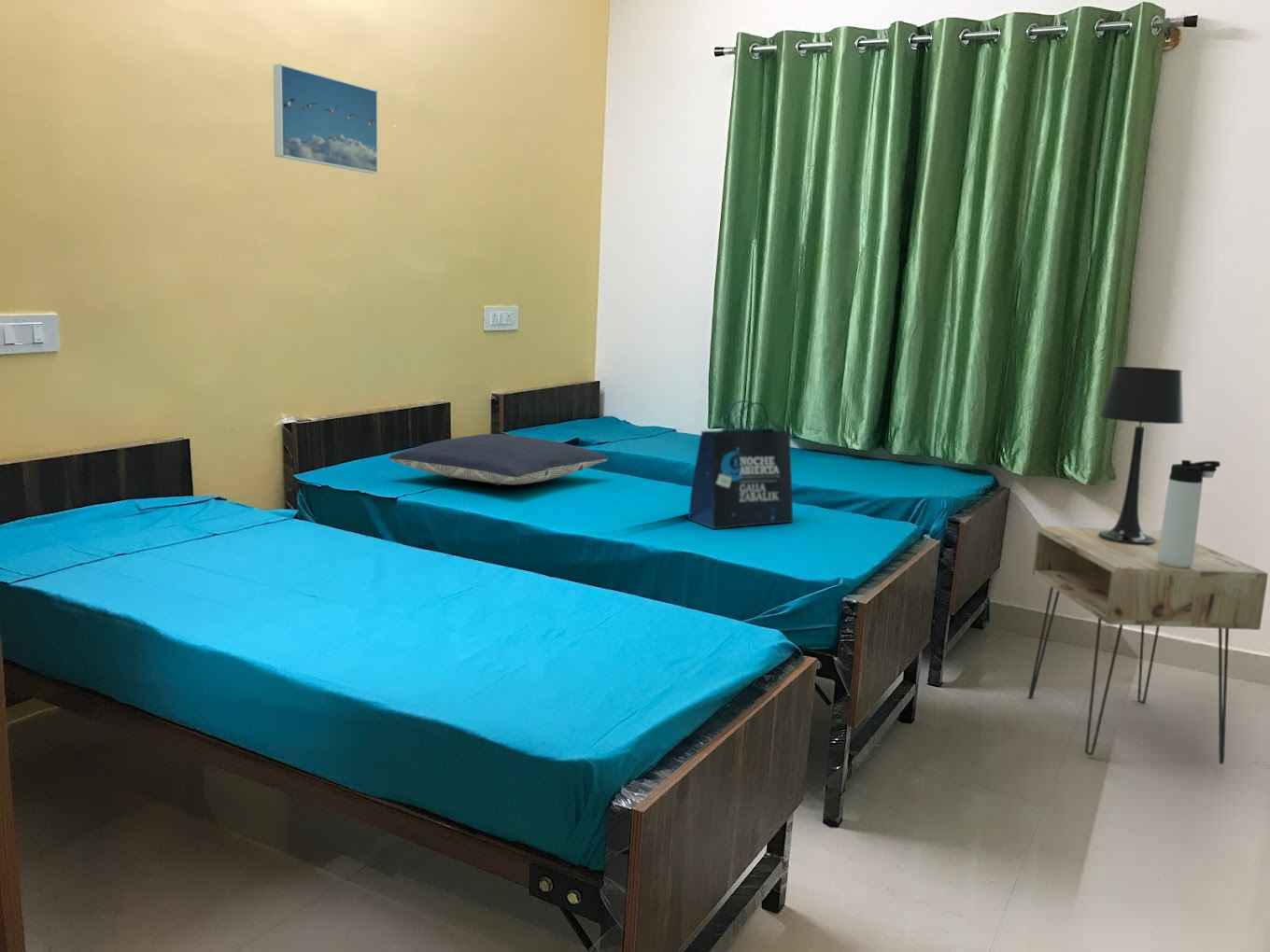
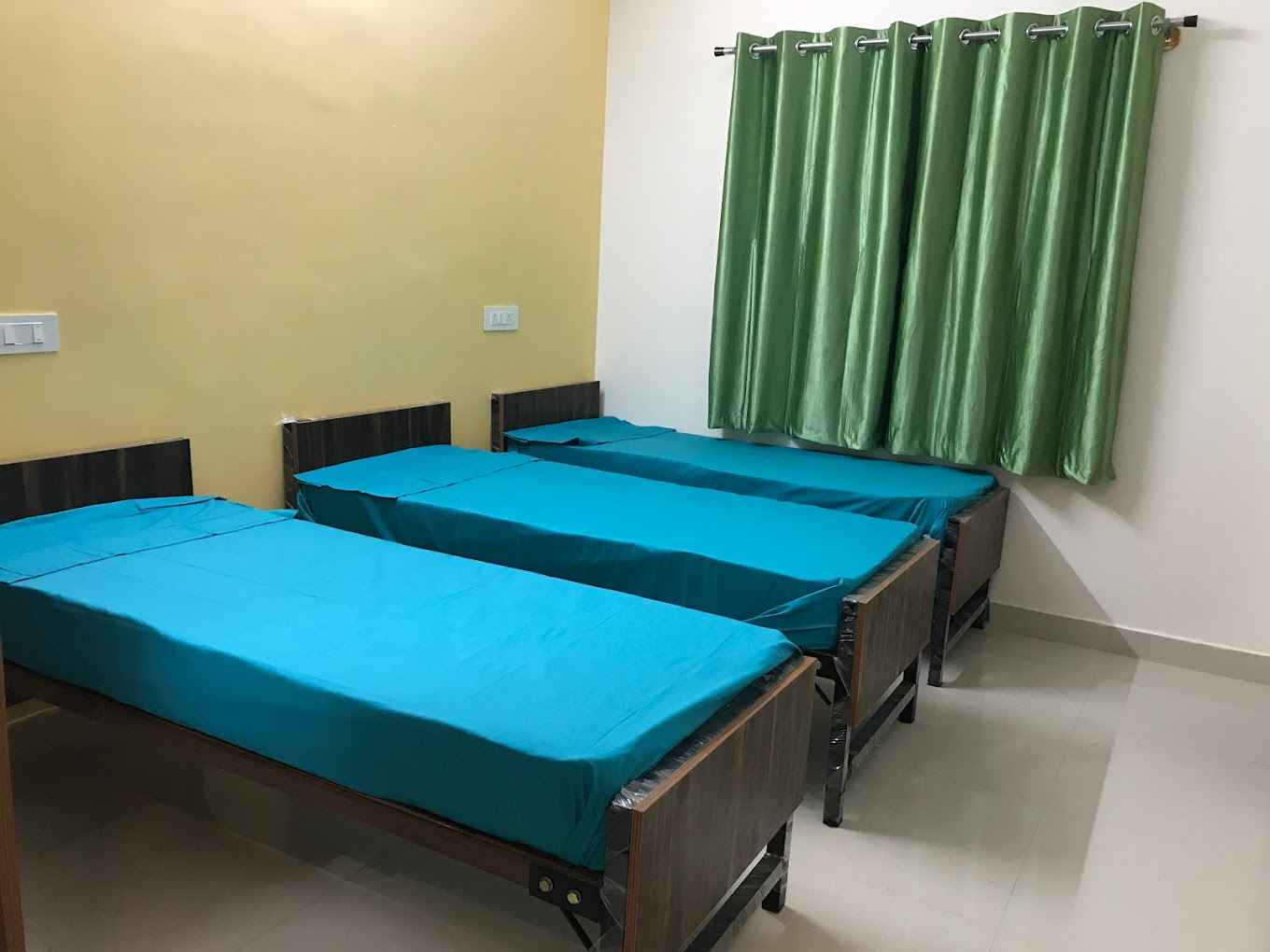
- pillow [388,433,609,486]
- table lamp [1098,366,1185,544]
- tote bag [687,399,794,530]
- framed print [273,63,379,175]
- nightstand [1027,525,1269,765]
- thermos bottle [1158,459,1221,568]
